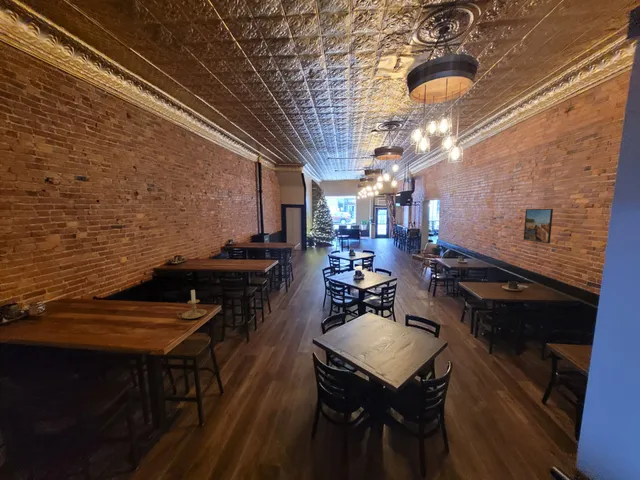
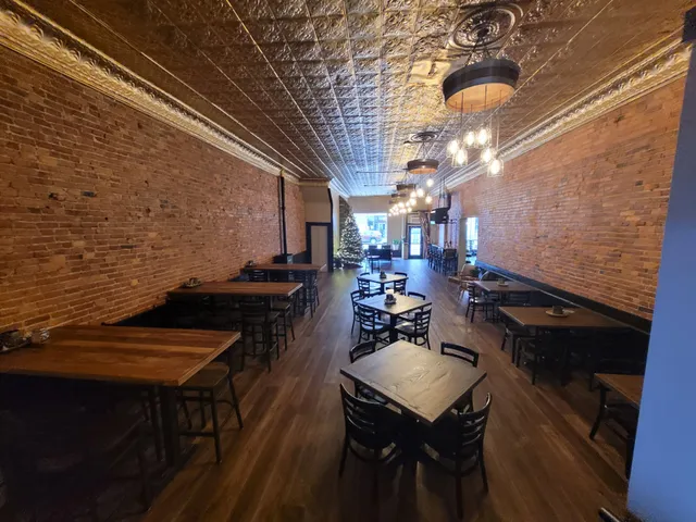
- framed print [523,208,554,245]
- candle holder [176,289,208,320]
